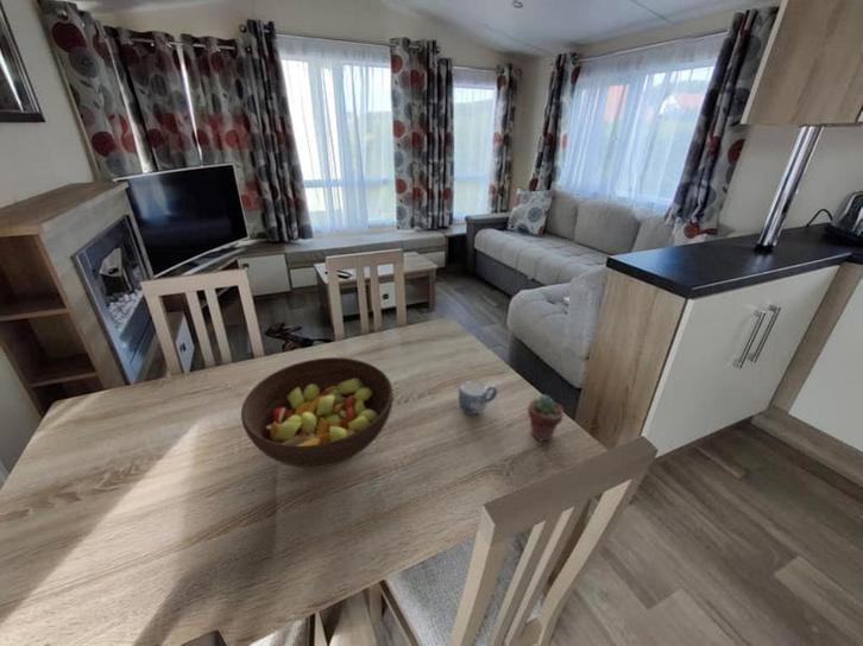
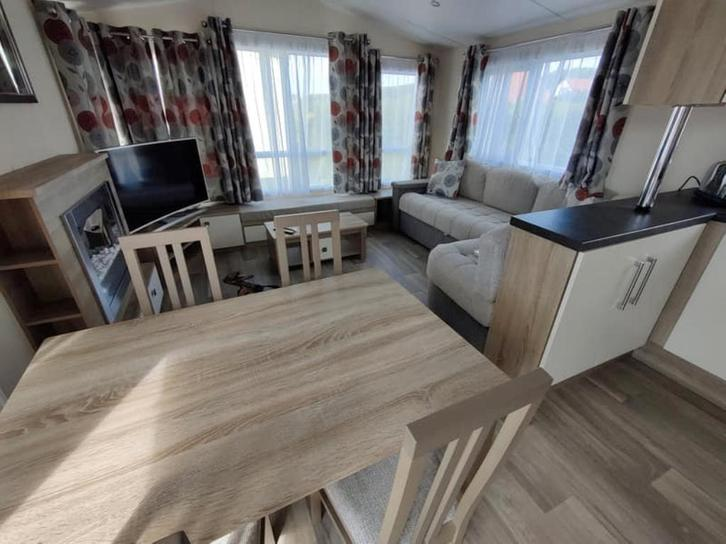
- fruit bowl [240,356,395,469]
- potted succulent [527,393,565,442]
- mug [458,380,498,416]
